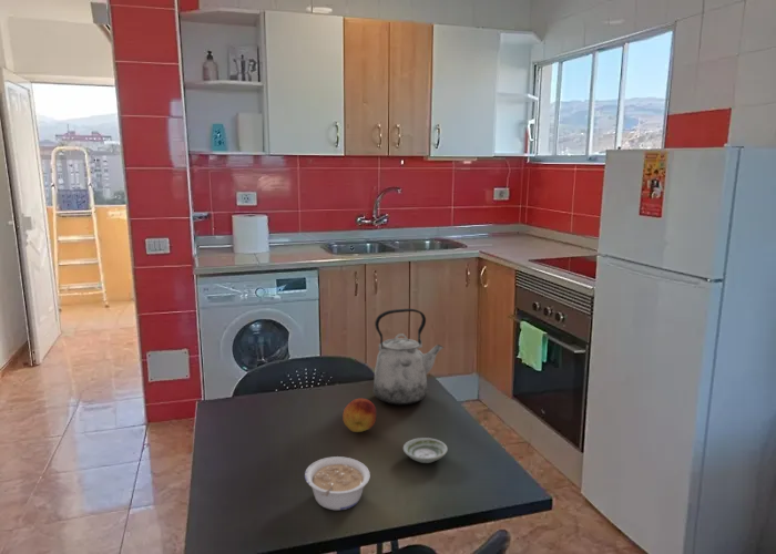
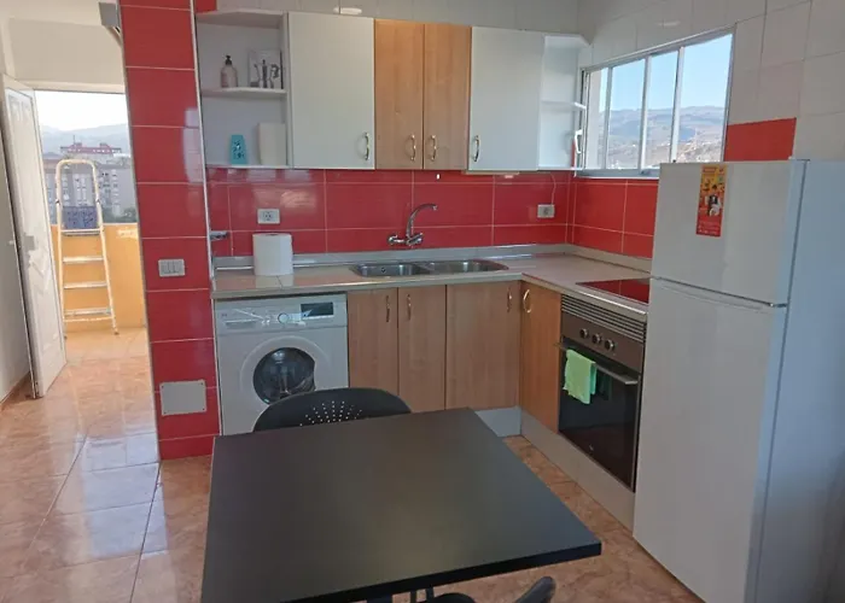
- kettle [372,308,445,406]
- legume [304,455,371,511]
- saucer [402,437,449,464]
- fruit [341,398,377,433]
